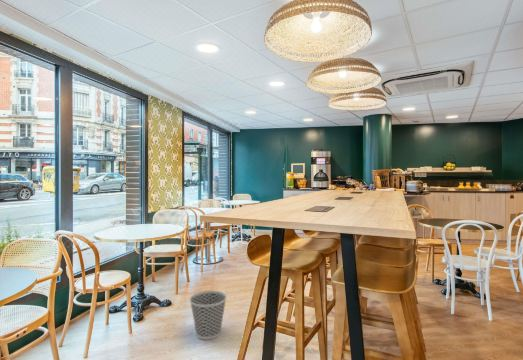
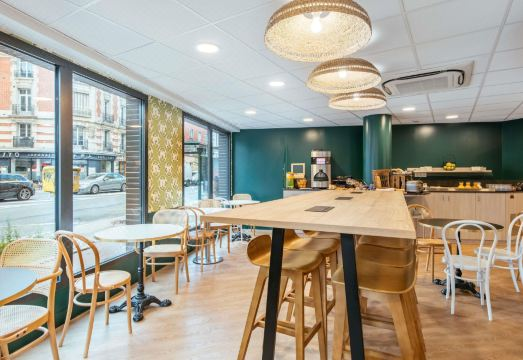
- wastebasket [189,290,228,341]
